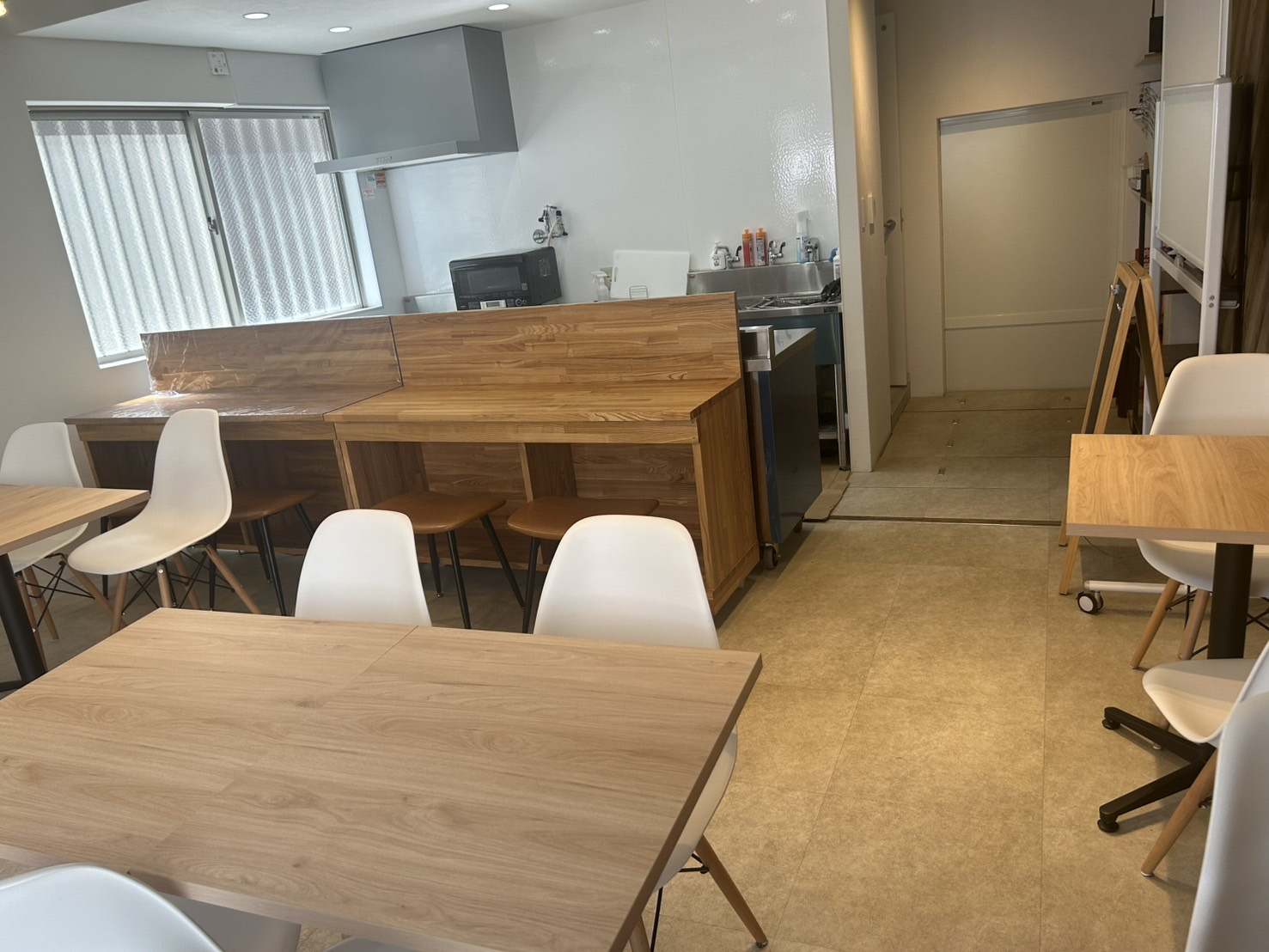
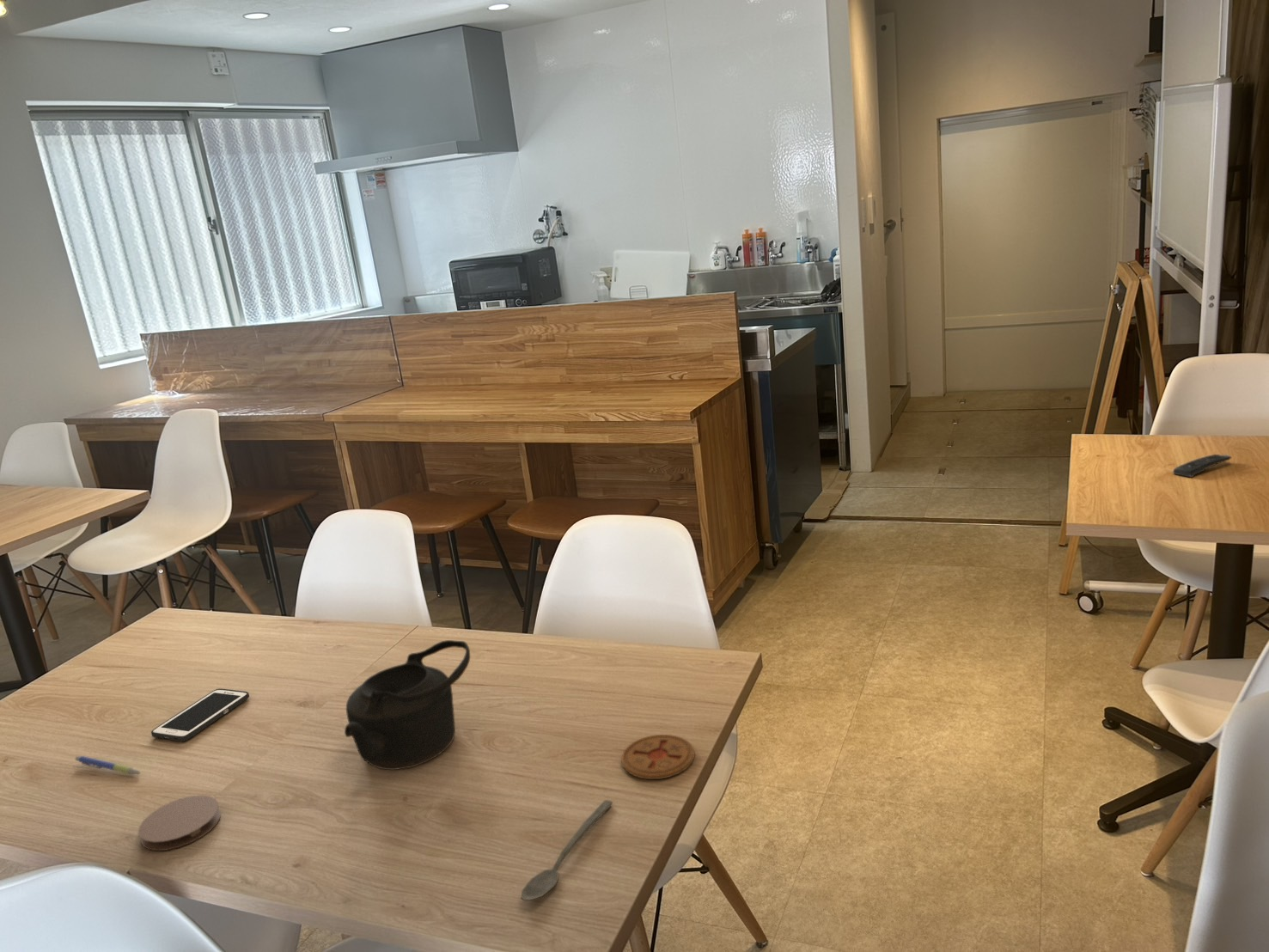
+ coaster [620,734,695,780]
+ coaster [137,794,222,851]
+ remote control [1172,454,1232,479]
+ pen [75,755,141,775]
+ spoon [520,799,613,901]
+ cell phone [150,687,250,742]
+ teapot [344,639,471,771]
